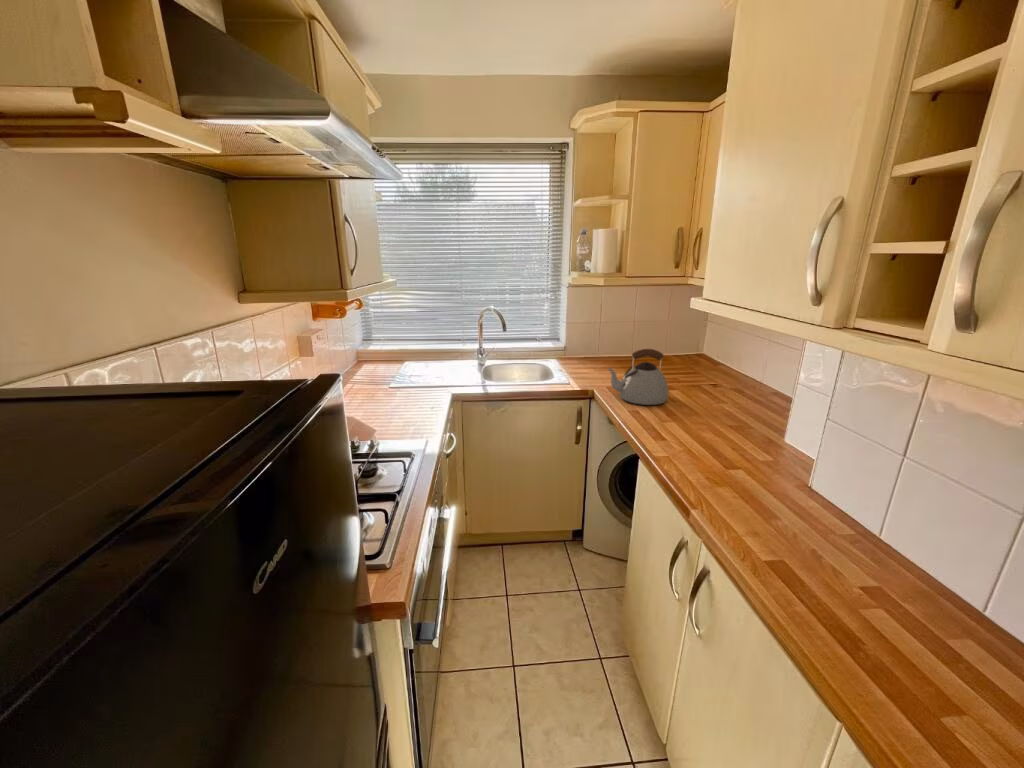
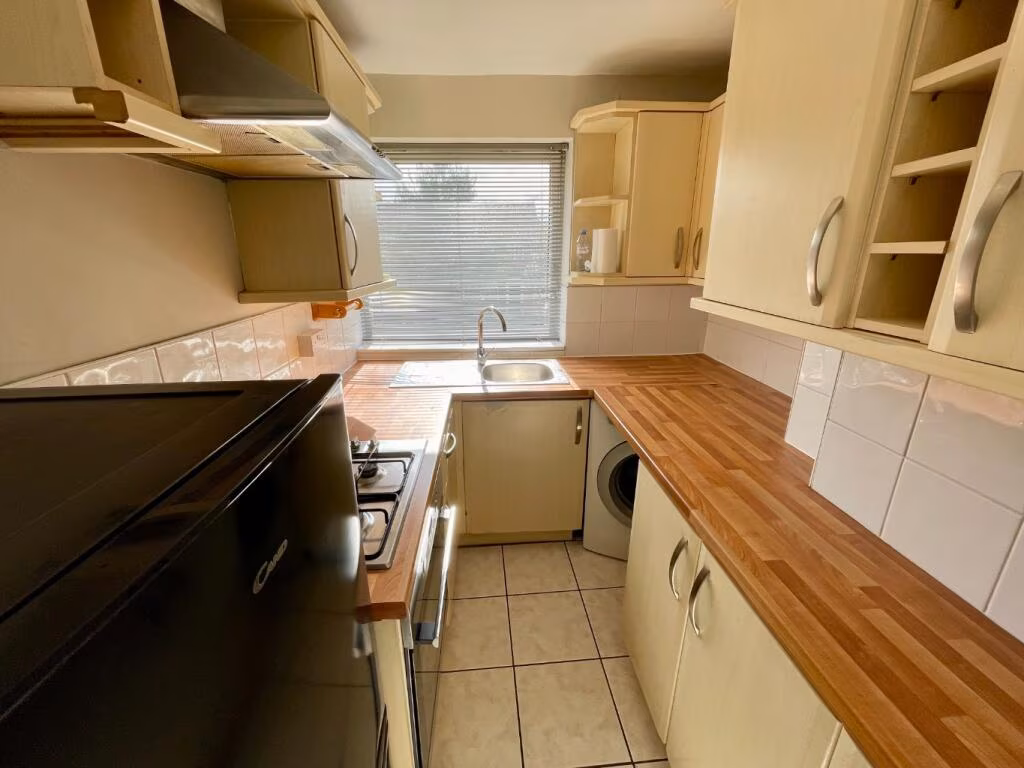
- kettle [606,348,669,406]
